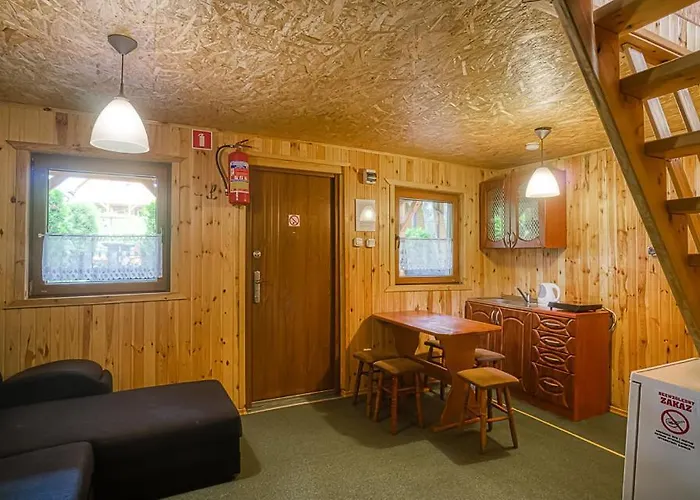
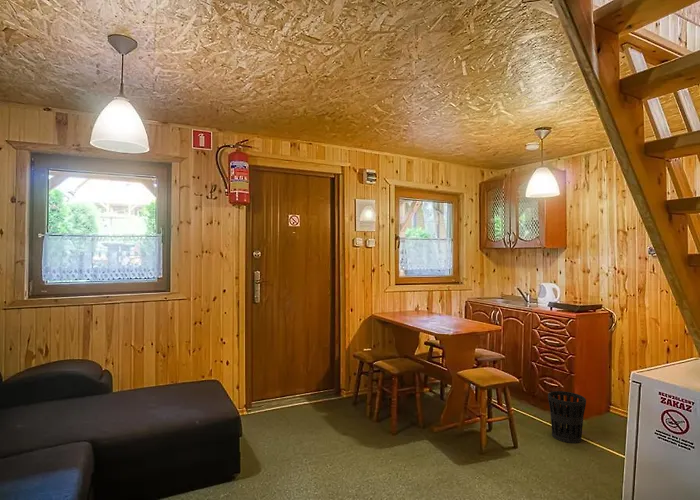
+ wastebasket [547,390,587,444]
